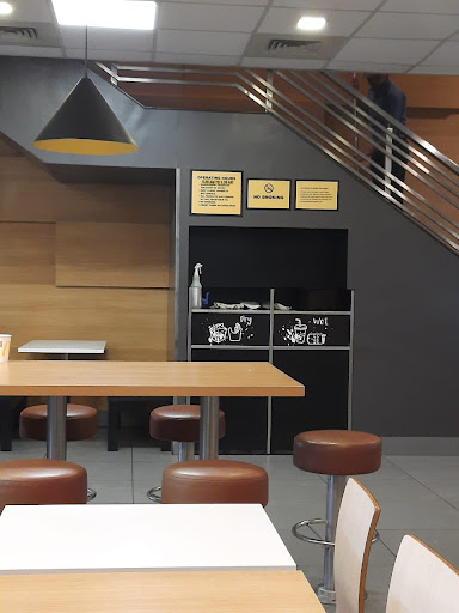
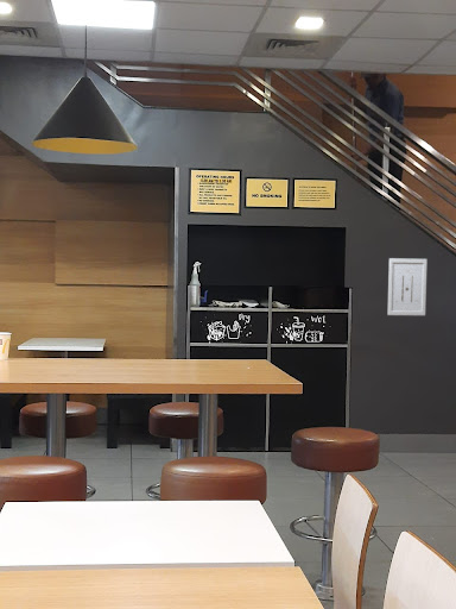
+ wall art [387,257,429,316]
